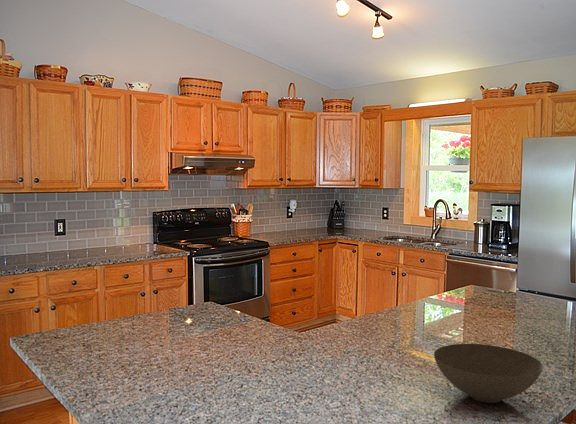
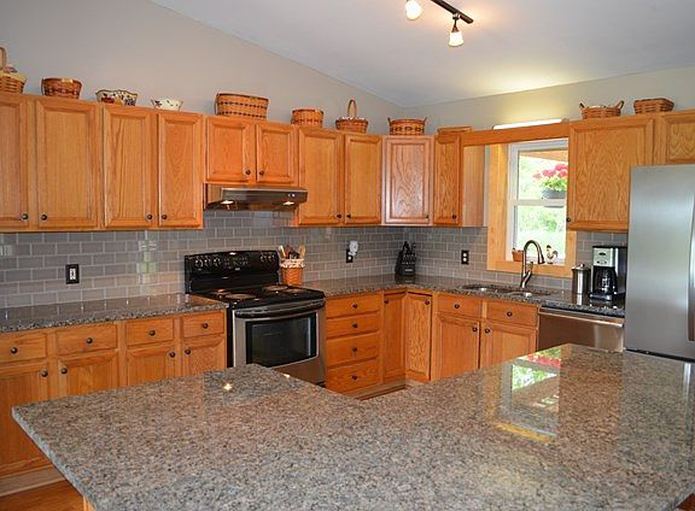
- bowl [433,343,544,404]
